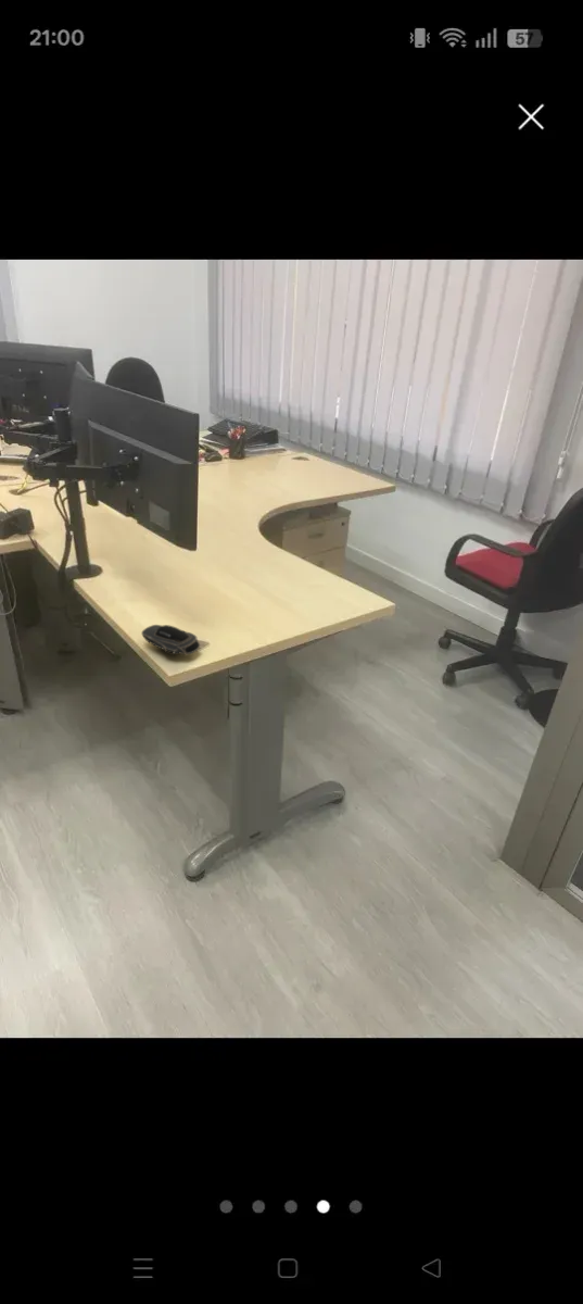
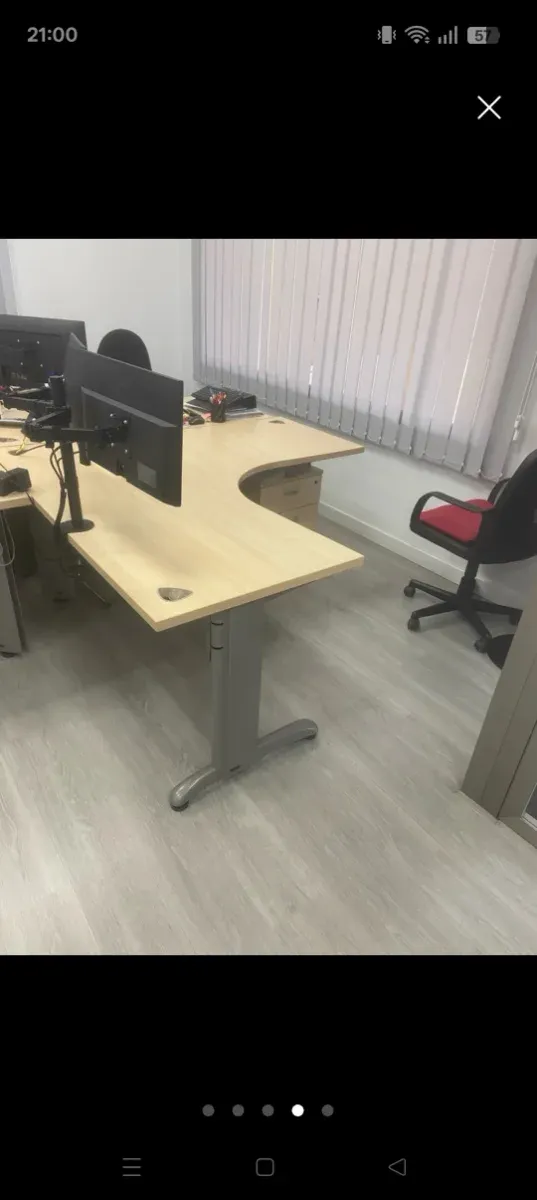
- computer mouse [140,624,201,655]
